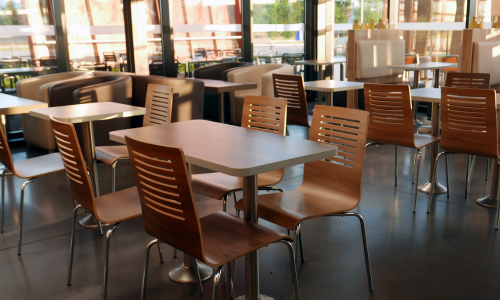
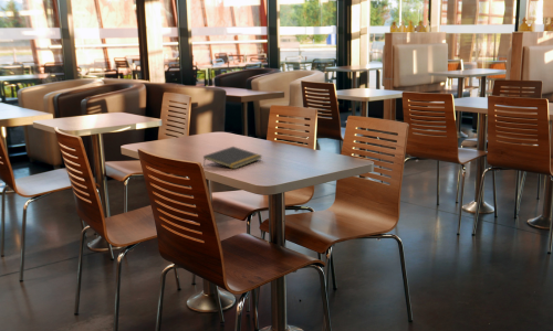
+ notepad [202,146,263,170]
